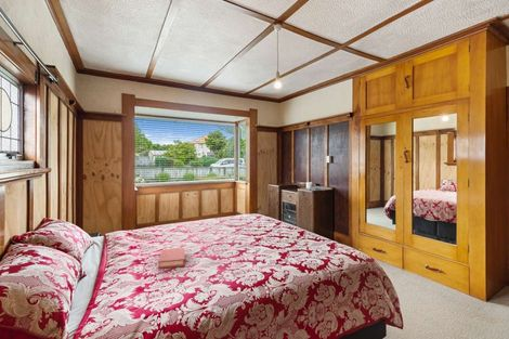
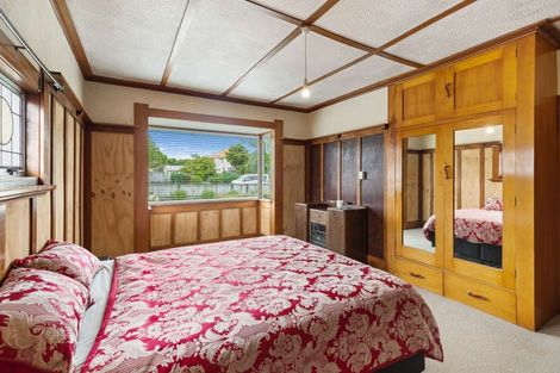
- book [158,247,186,270]
